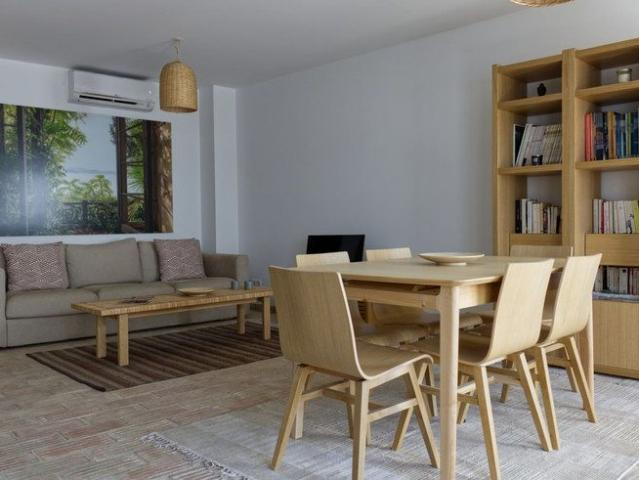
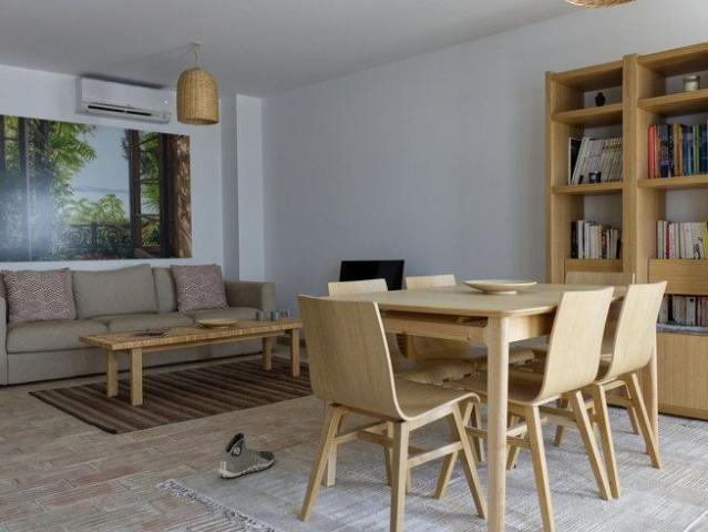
+ sneaker [217,432,276,480]
